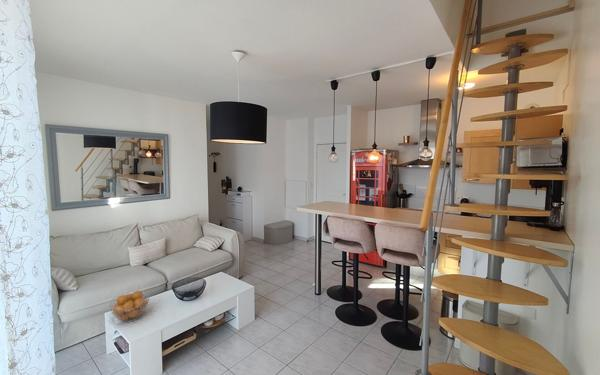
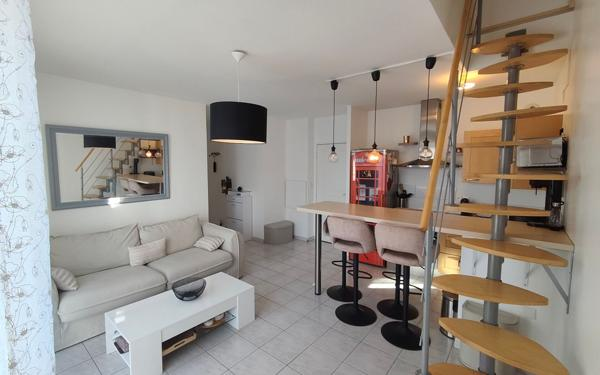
- fruit basket [108,290,150,323]
